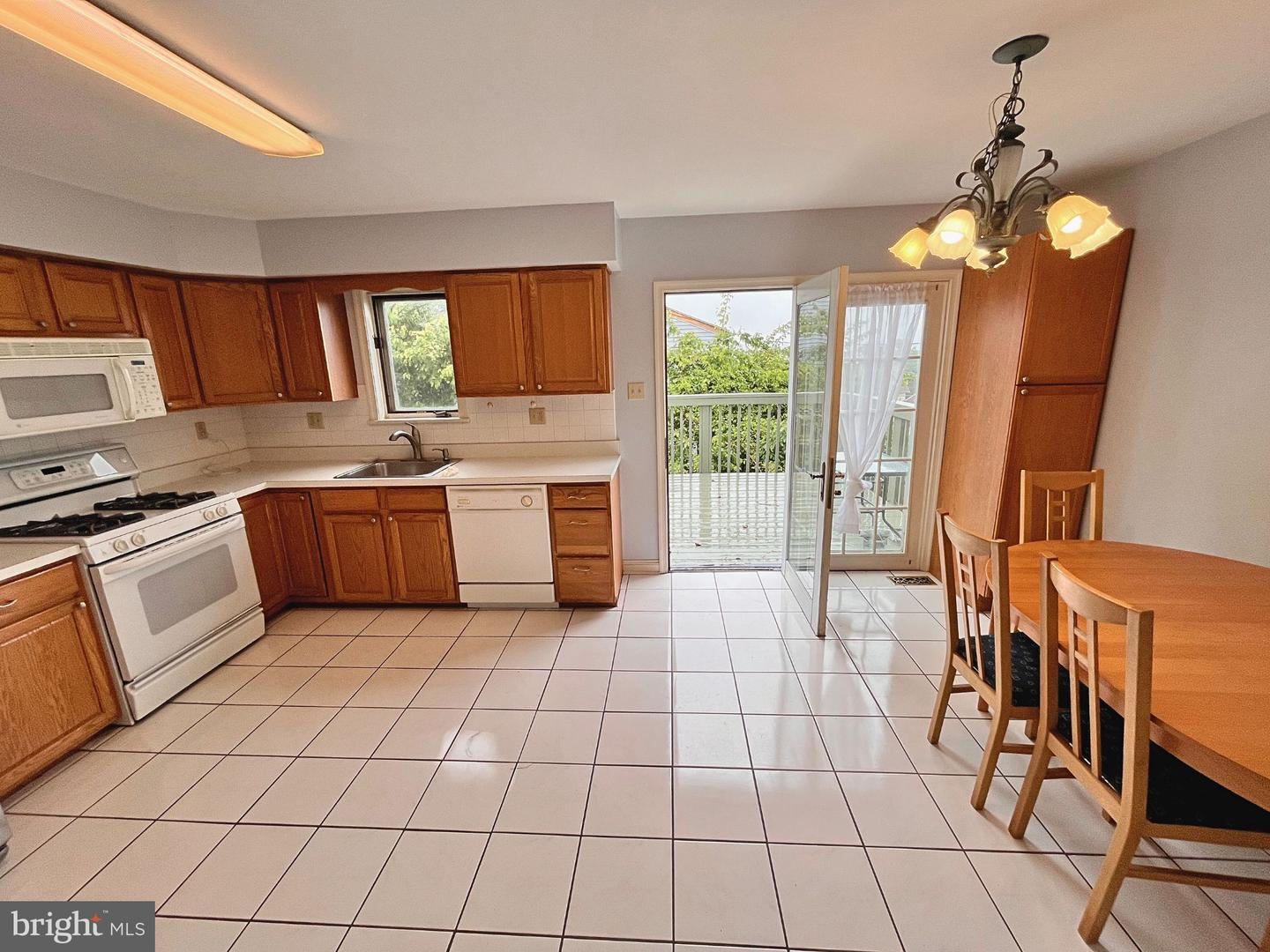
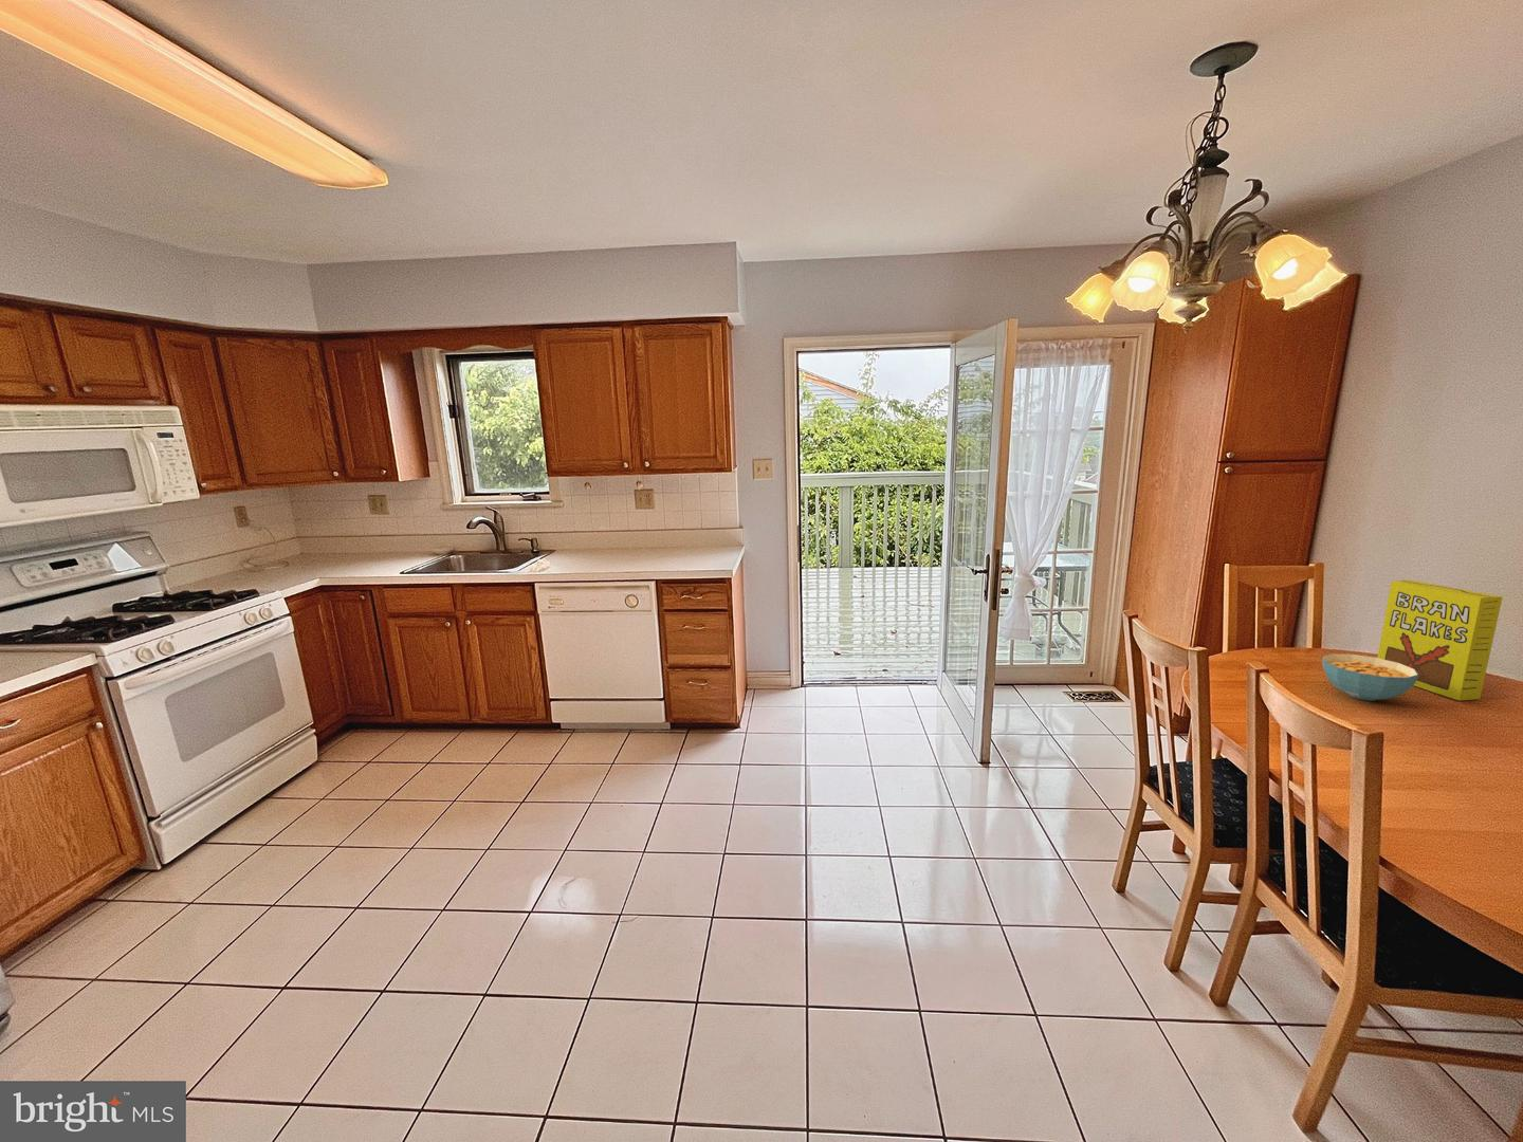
+ cereal box [1377,579,1504,701]
+ cereal bowl [1322,653,1419,702]
